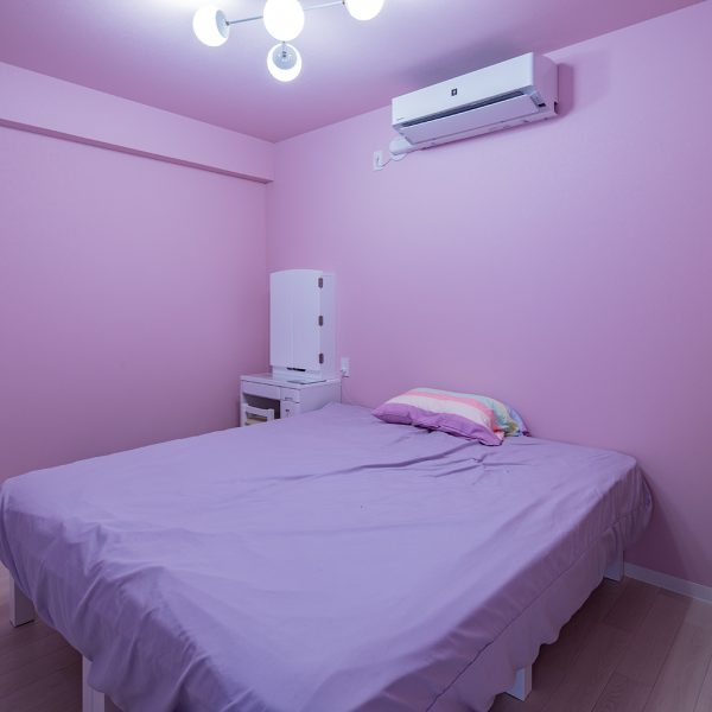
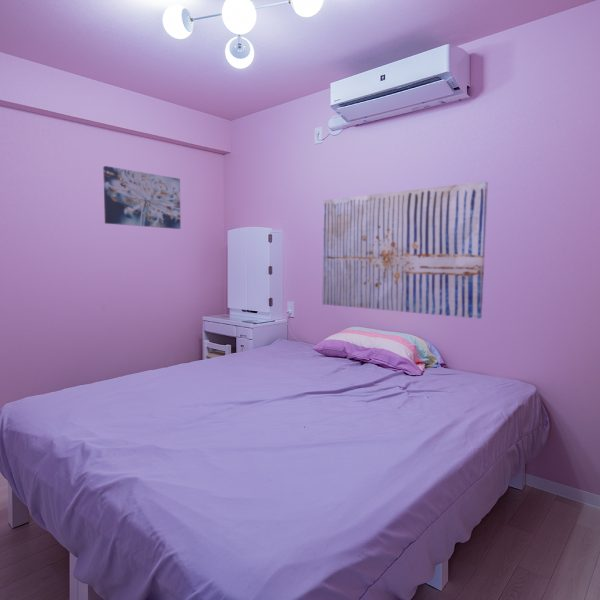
+ wall art [321,180,489,320]
+ wall art [102,165,182,230]
